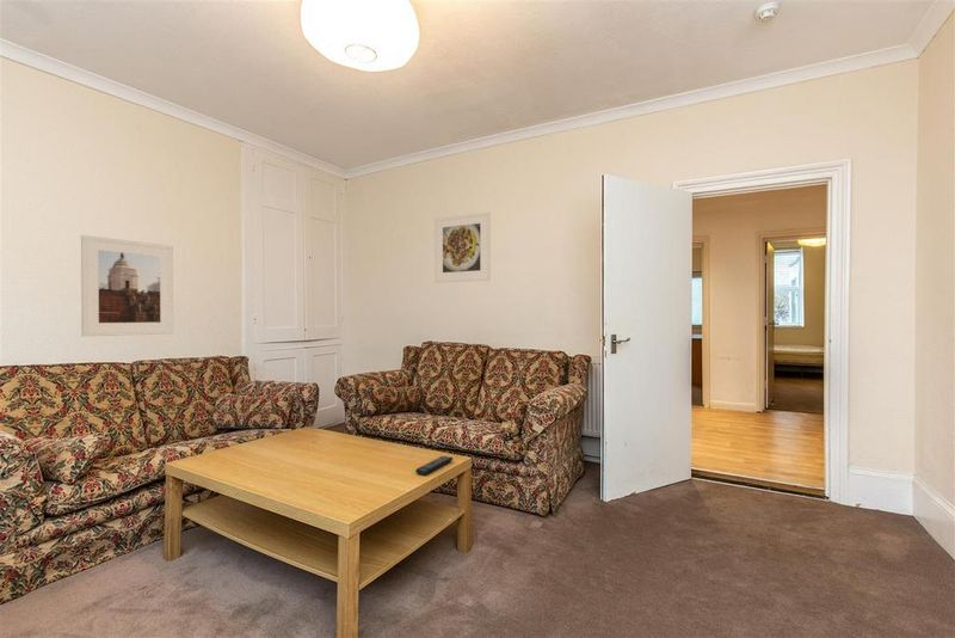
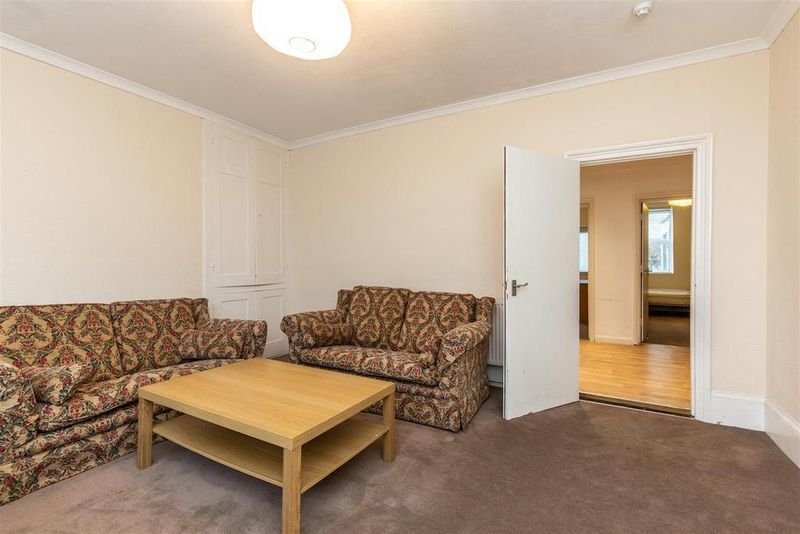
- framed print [80,234,174,338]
- remote control [414,455,454,477]
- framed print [433,211,492,283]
